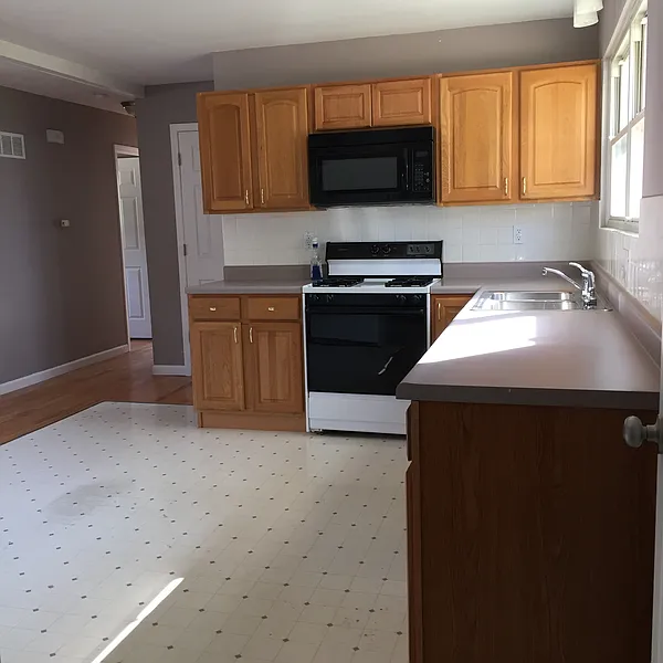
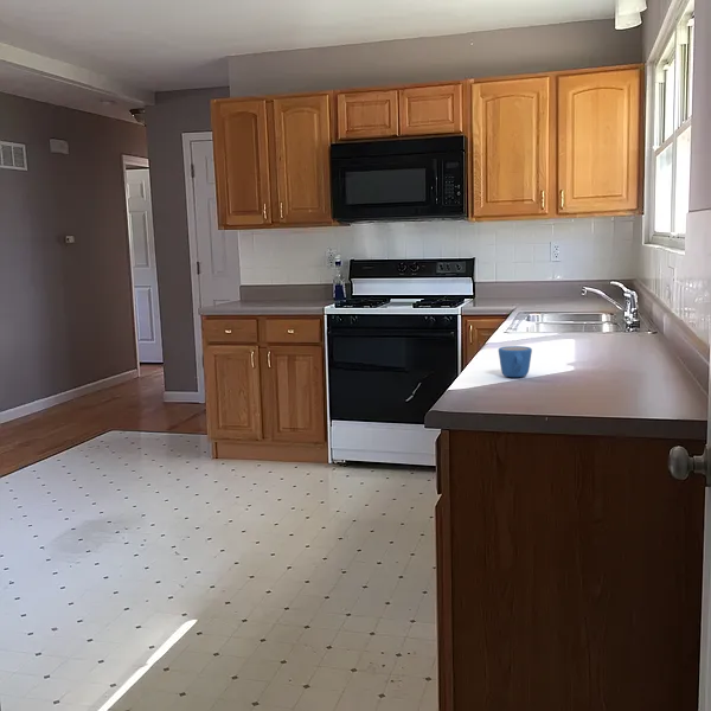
+ mug [498,345,533,378]
